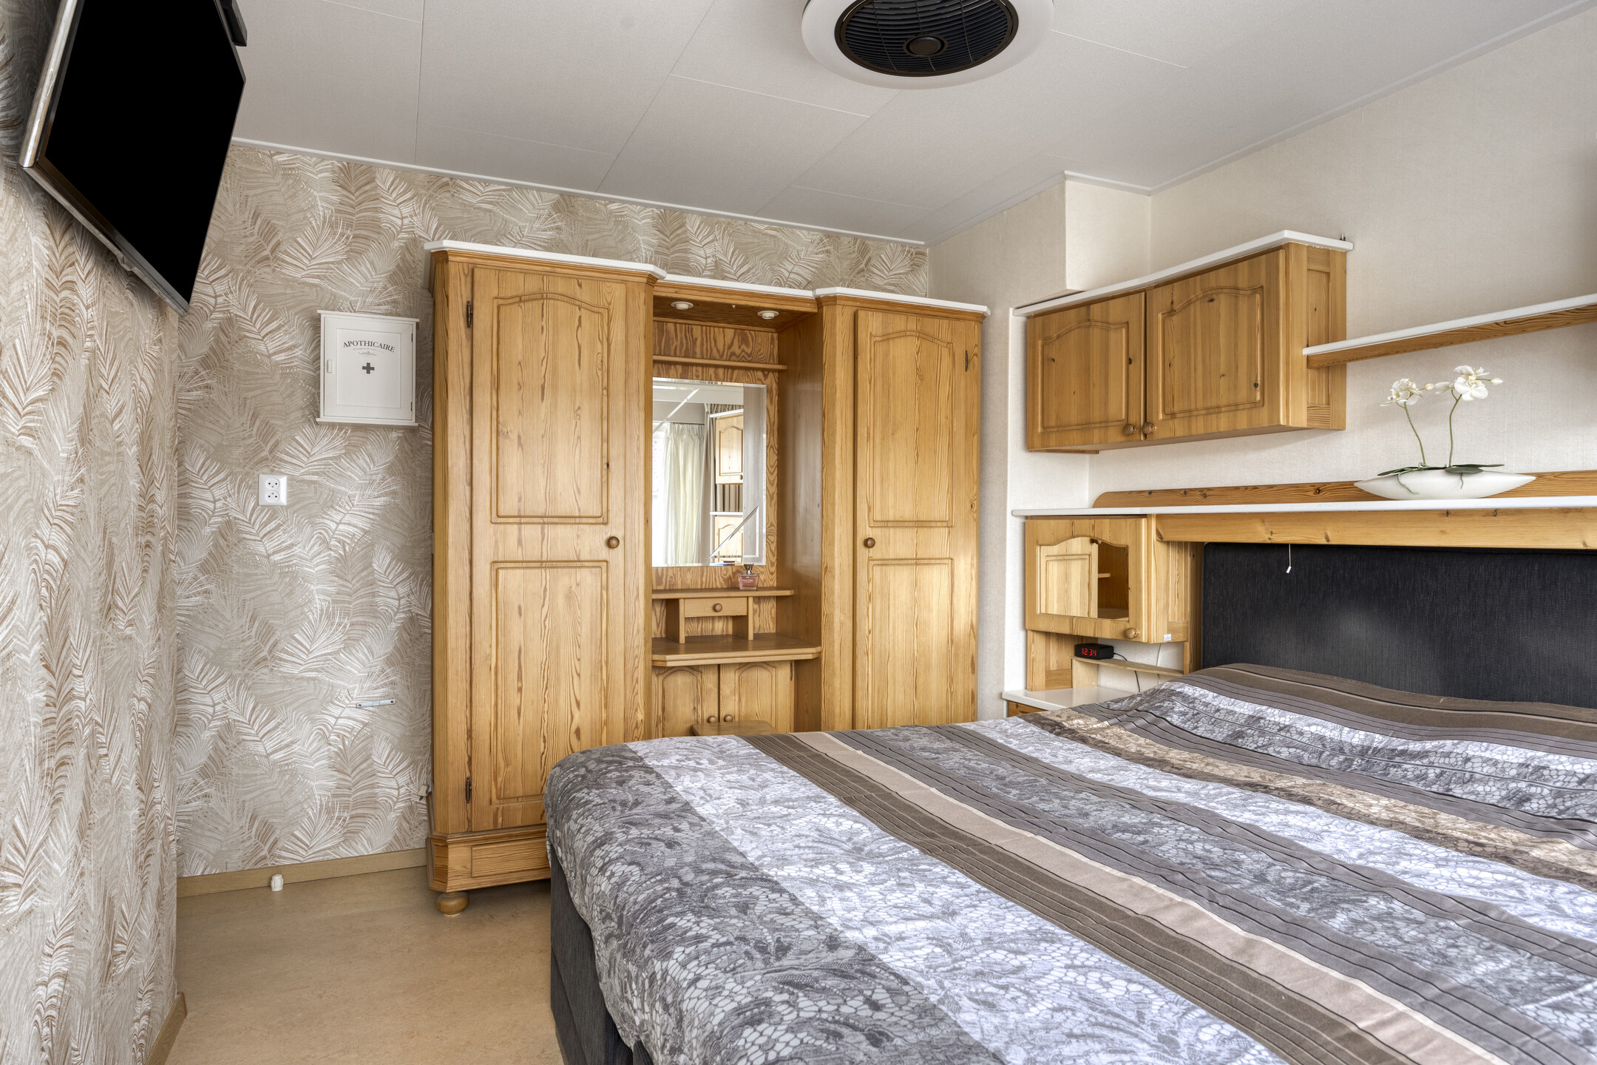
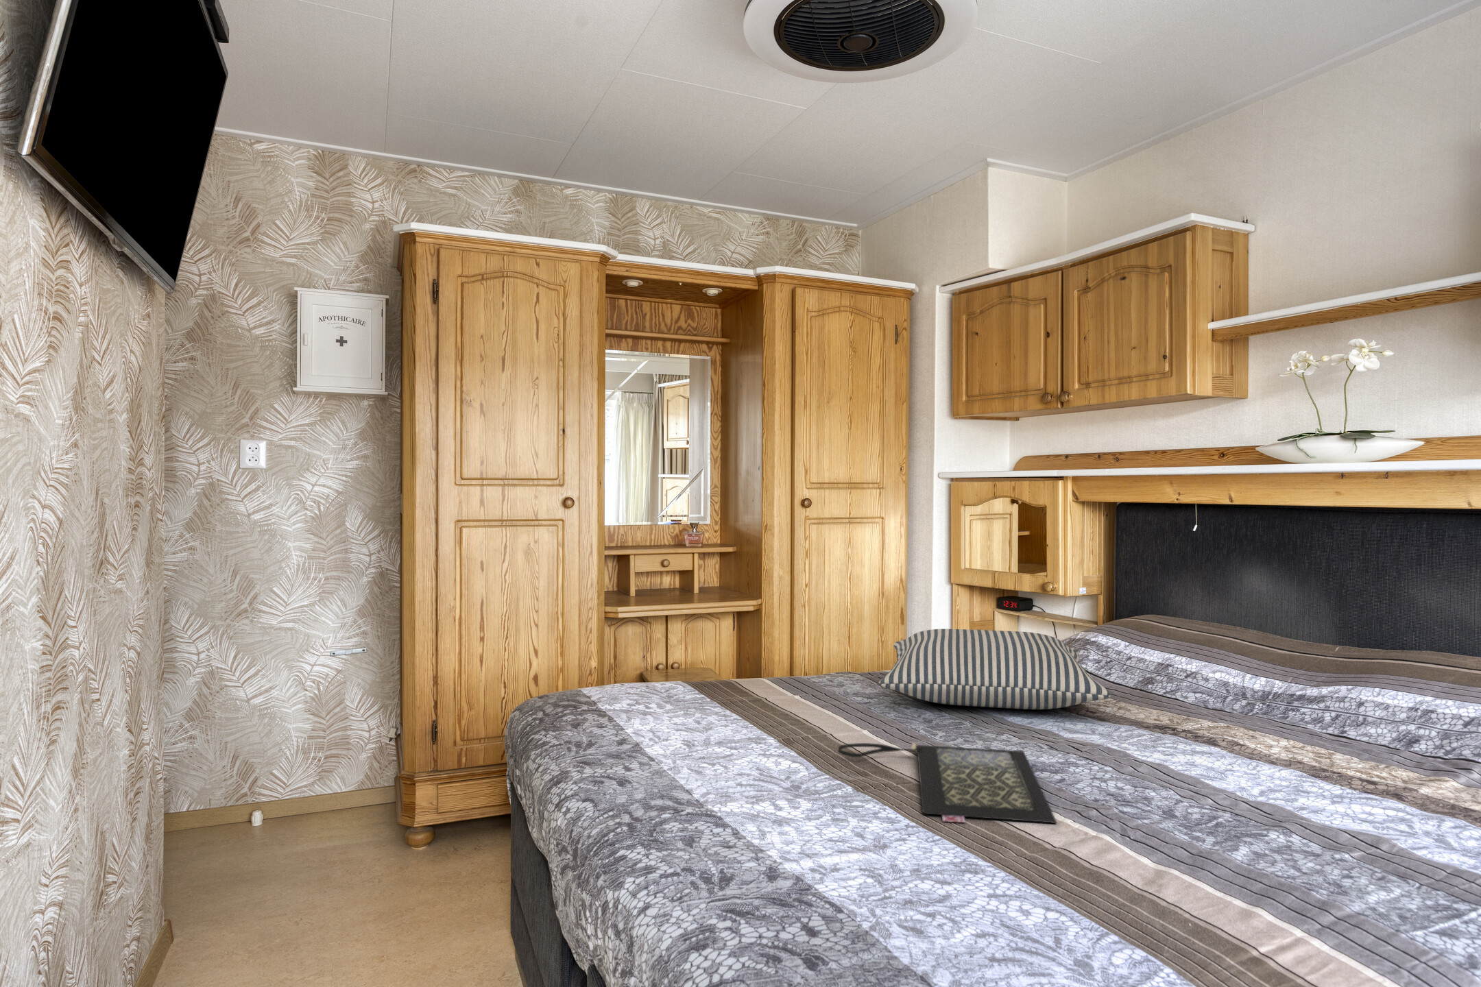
+ clutch bag [837,741,1057,824]
+ pillow [878,628,1112,711]
